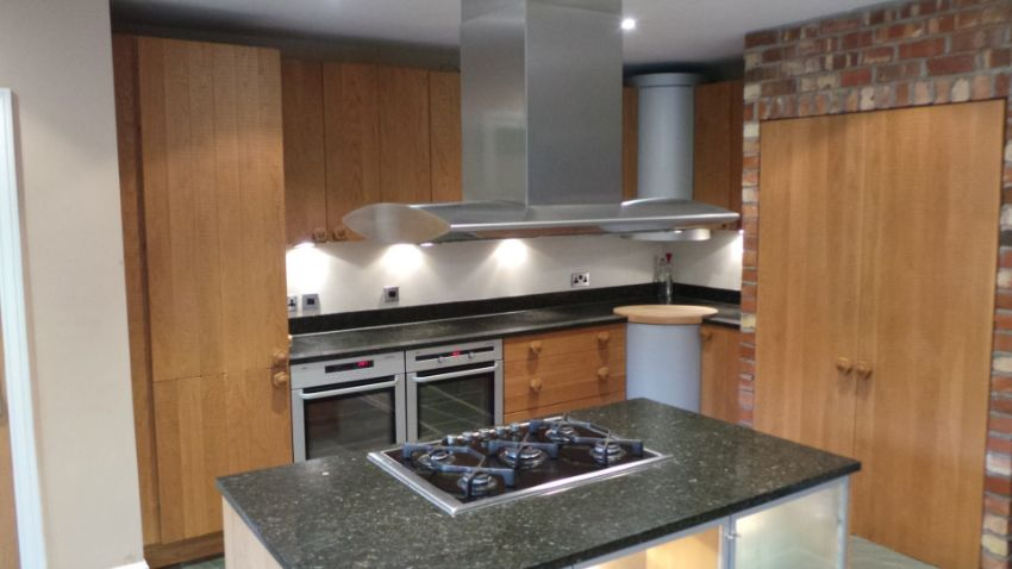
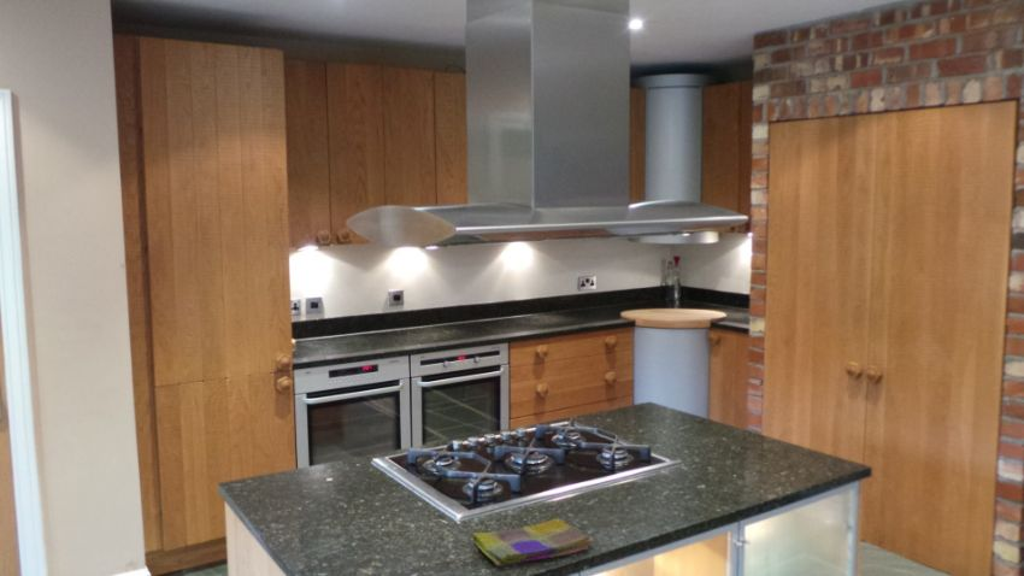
+ dish towel [471,518,594,568]
